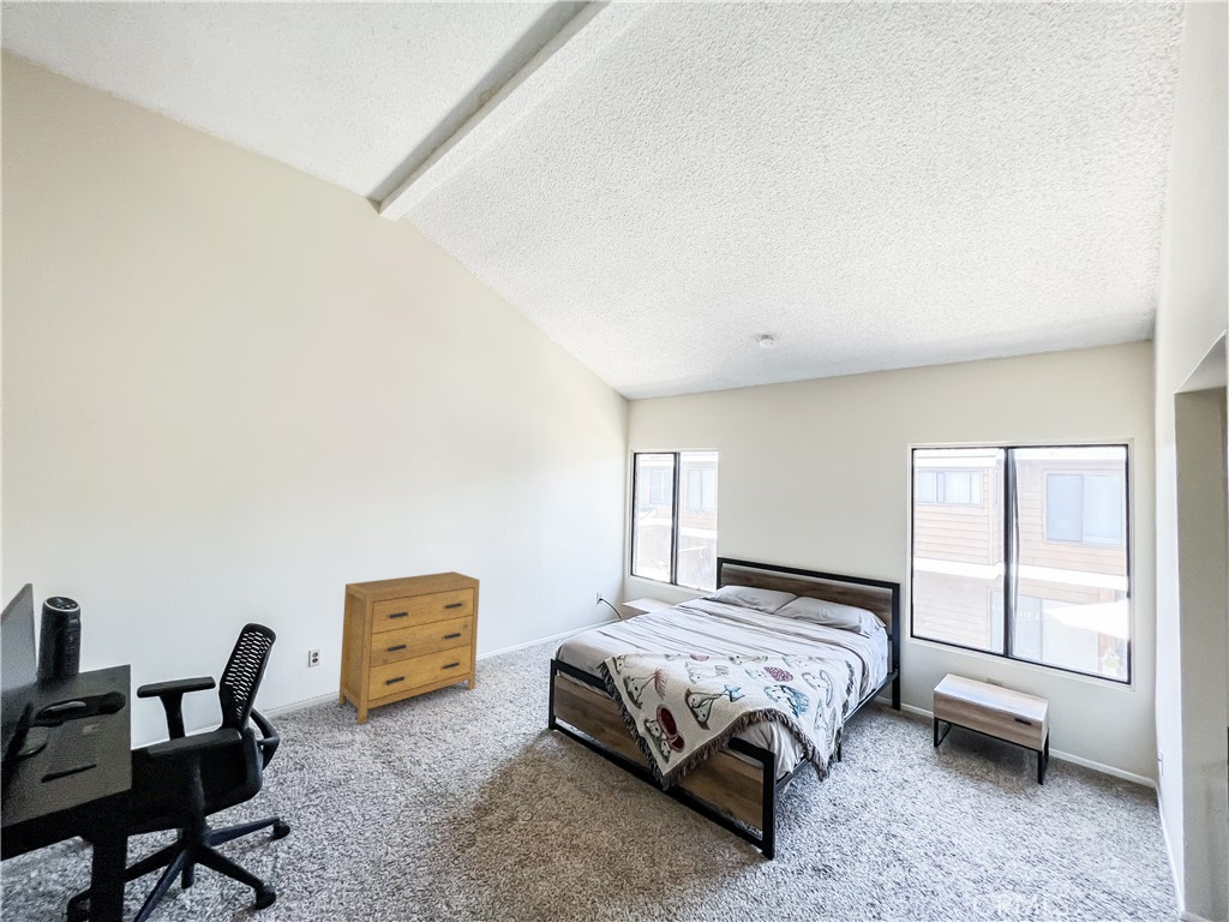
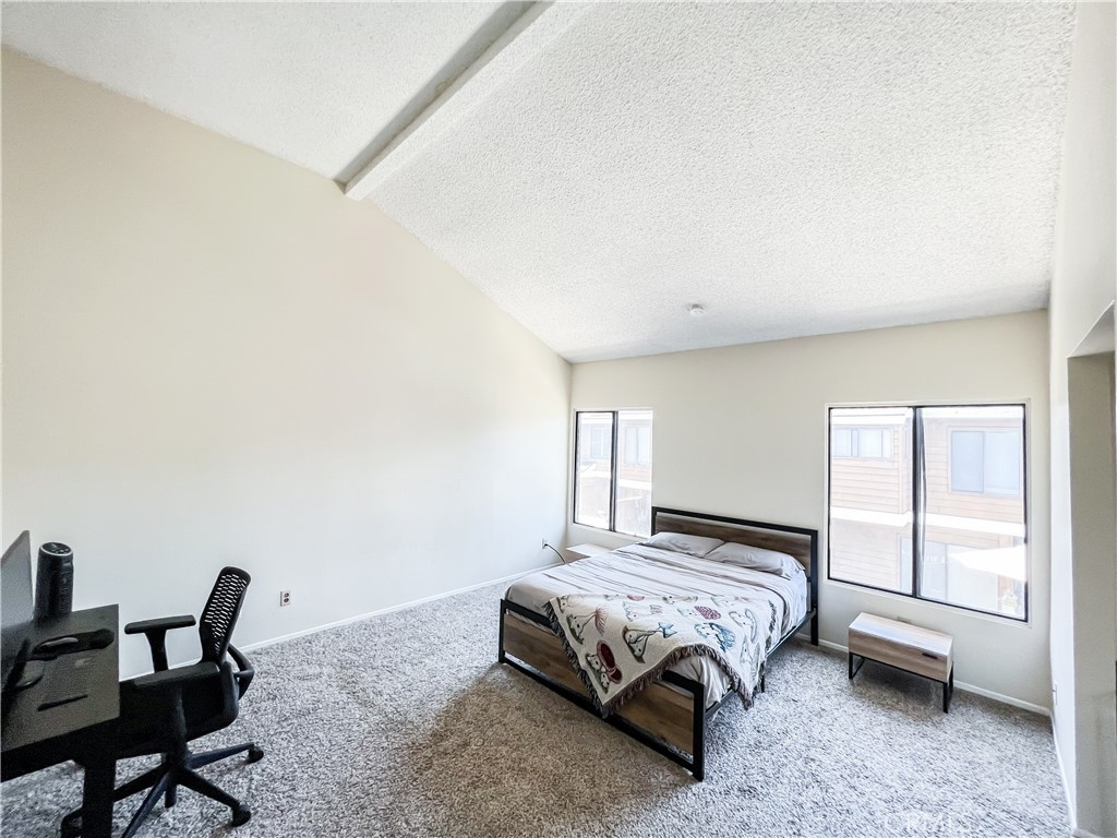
- dresser [338,570,481,725]
